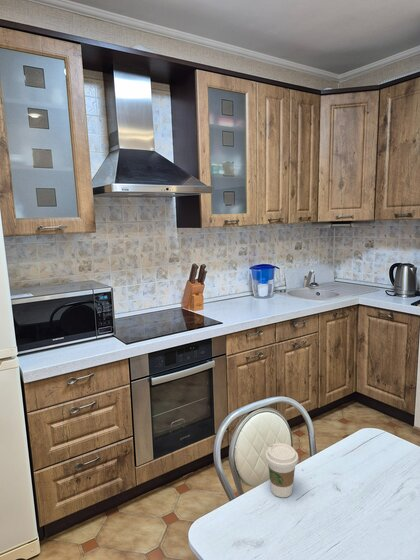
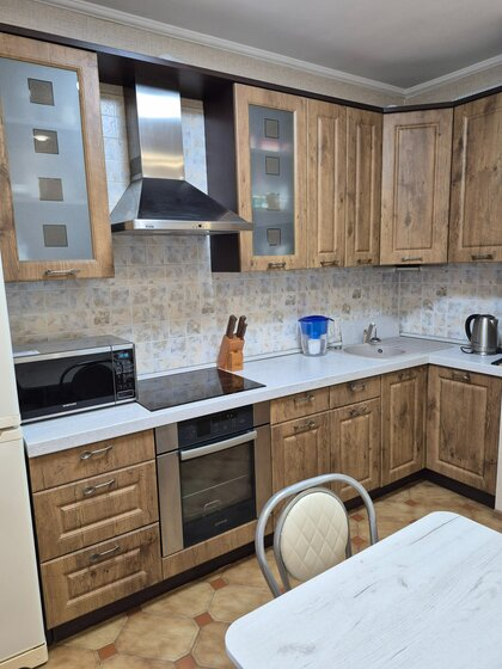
- coffee cup [264,442,299,498]
